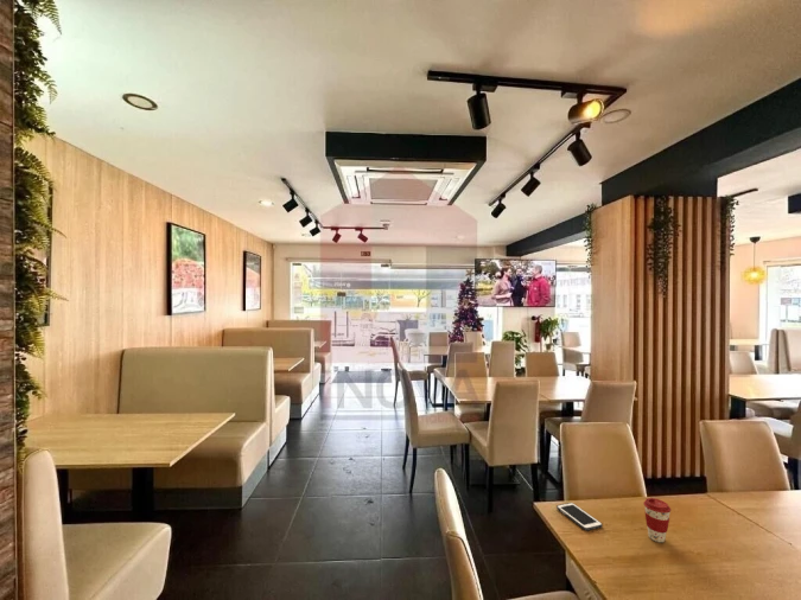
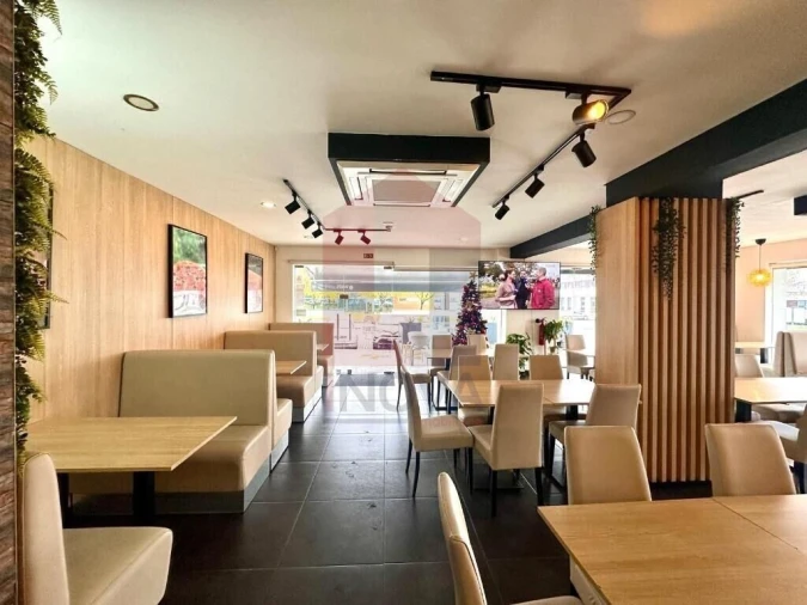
- cell phone [555,502,604,531]
- coffee cup [643,497,672,543]
